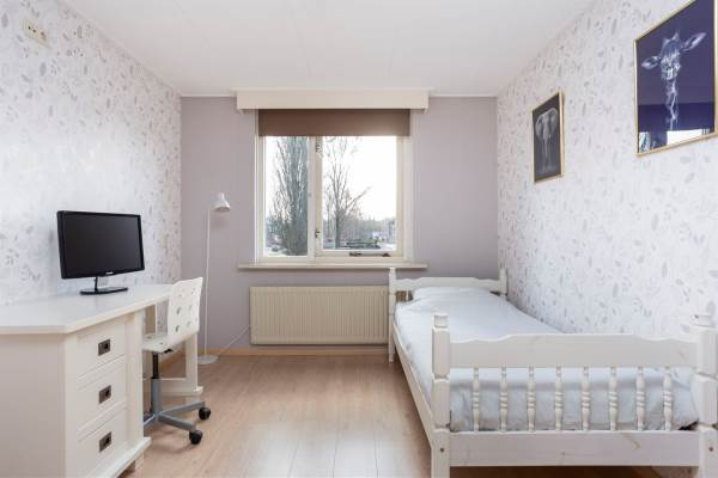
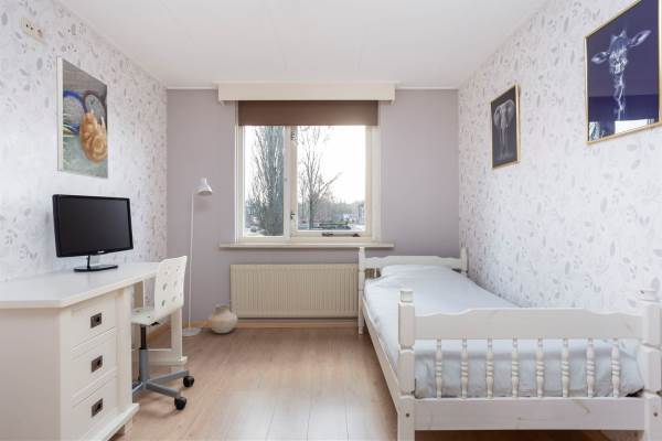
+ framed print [55,55,109,181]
+ vase [206,303,238,334]
